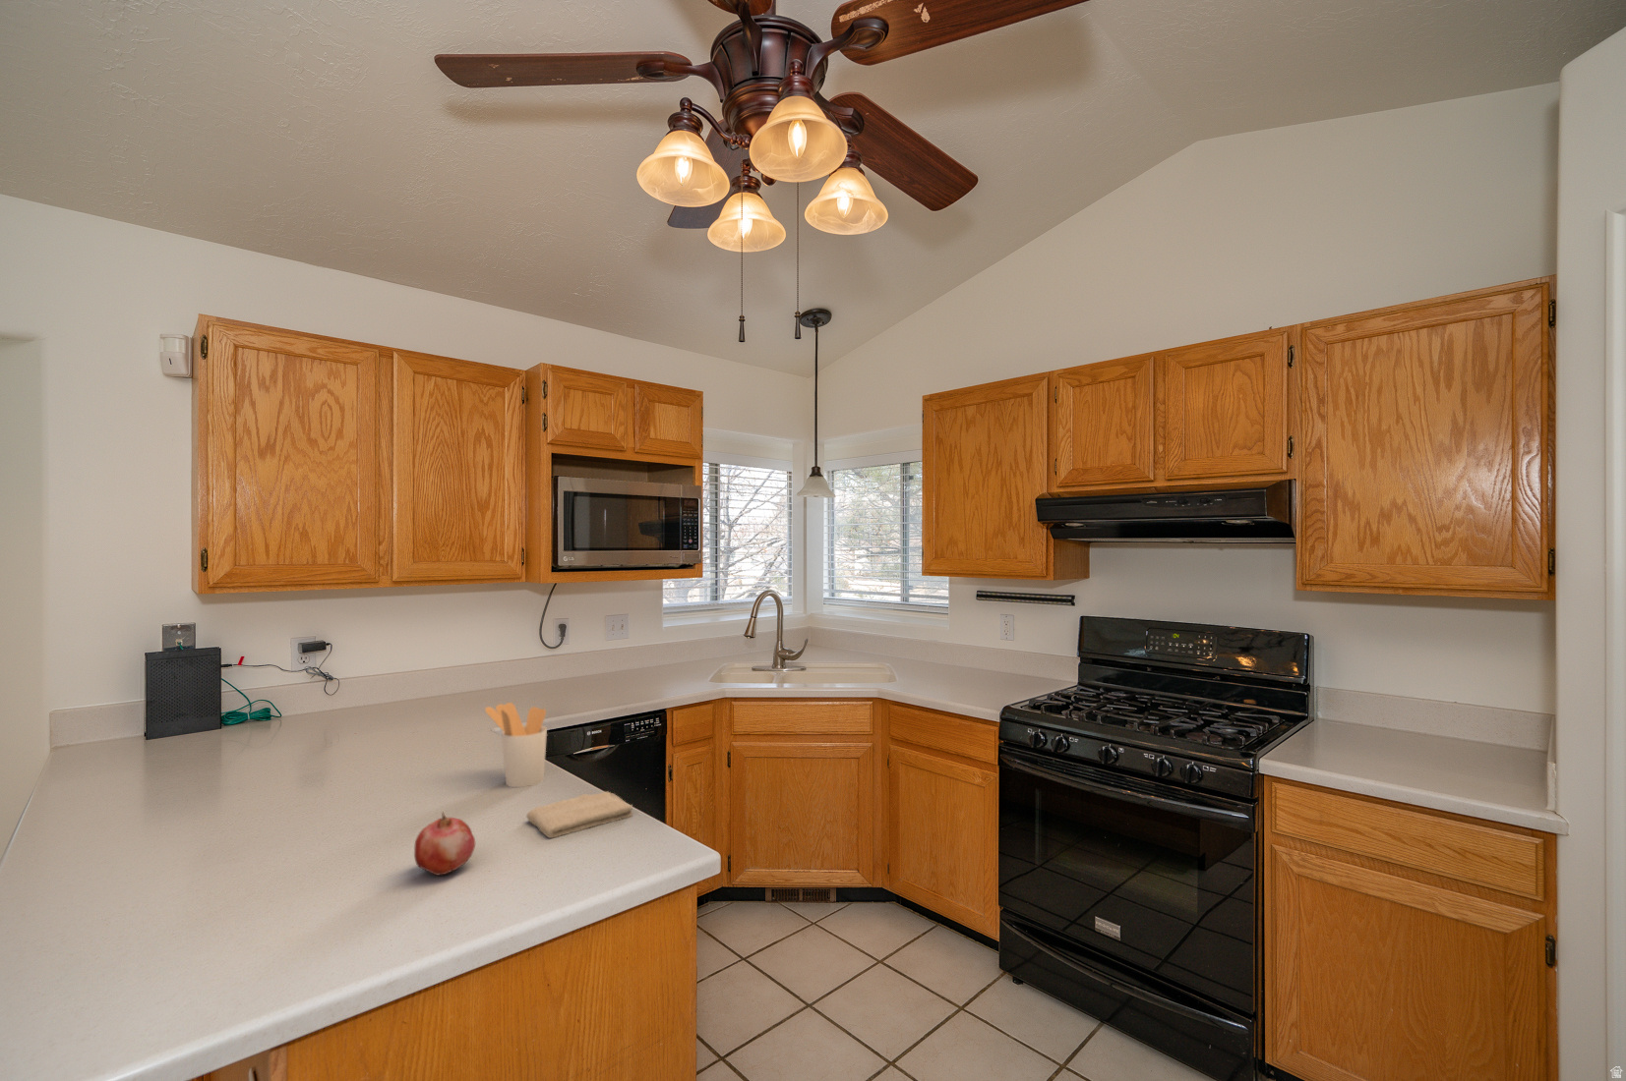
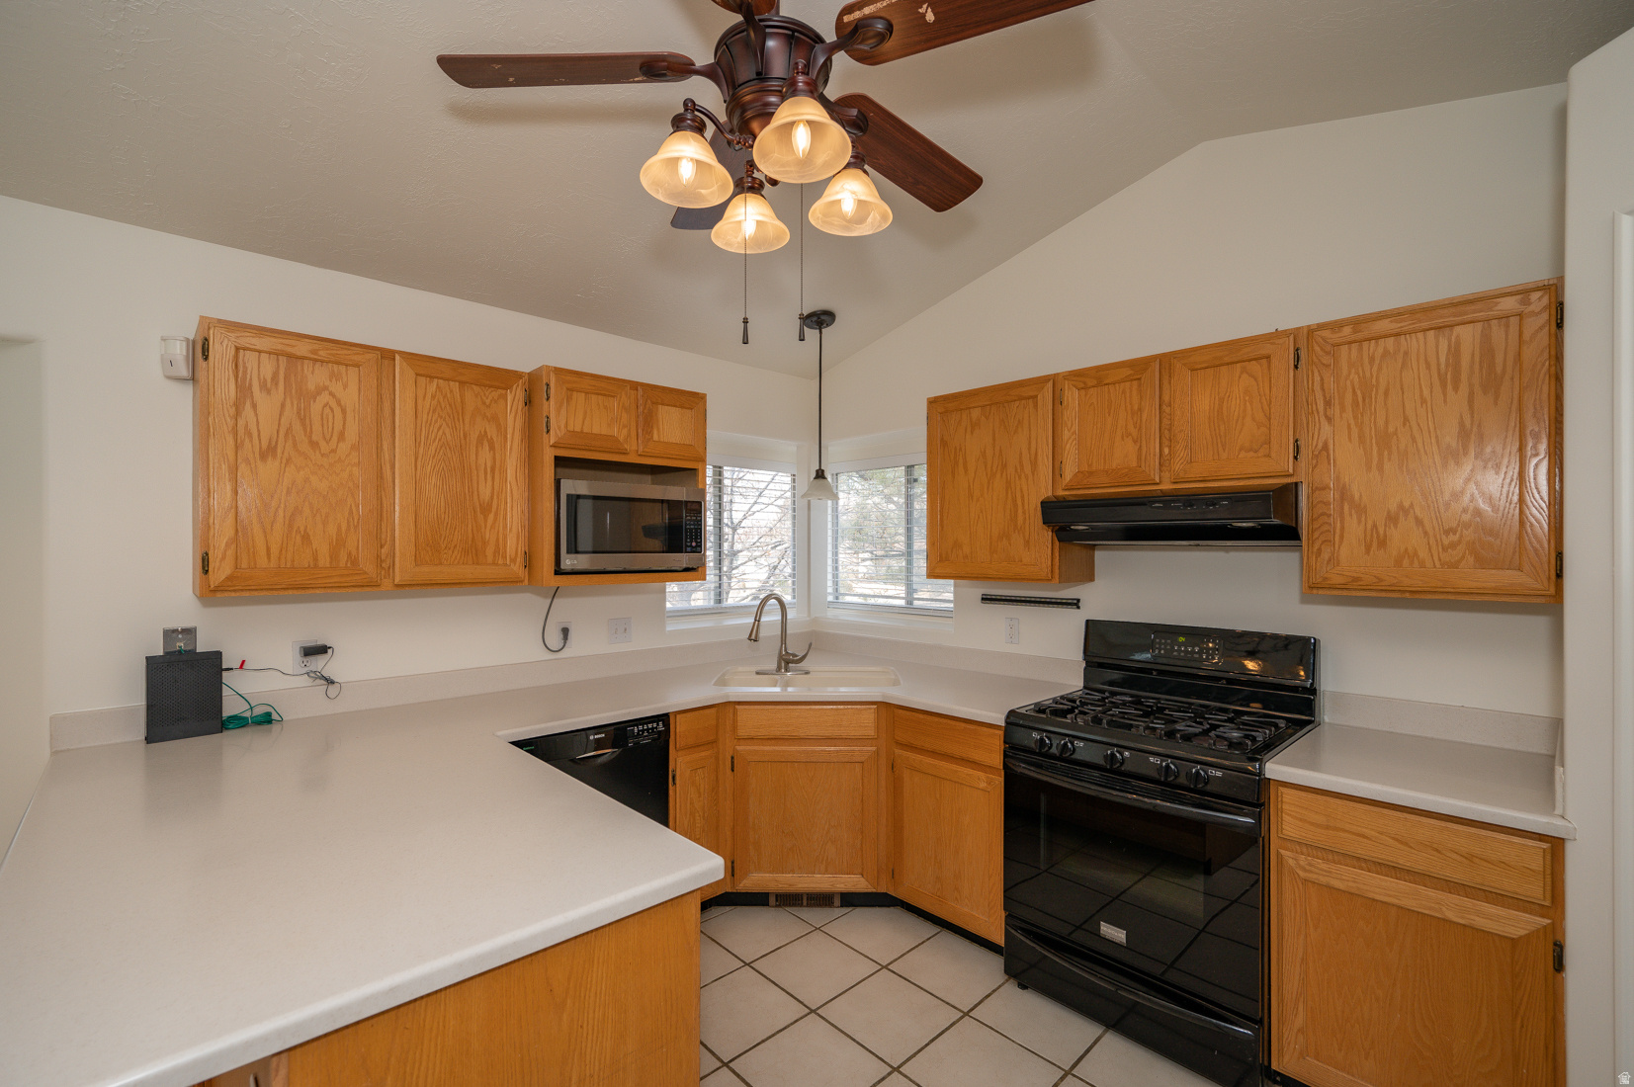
- washcloth [525,790,634,840]
- fruit [413,812,476,877]
- utensil holder [484,702,548,788]
